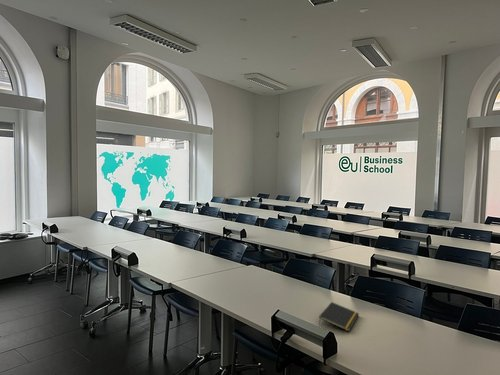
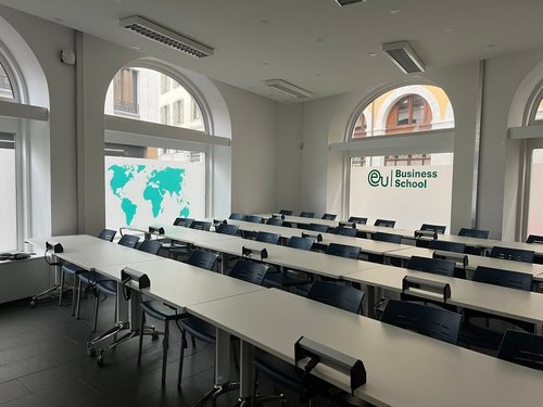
- notepad [318,301,360,332]
